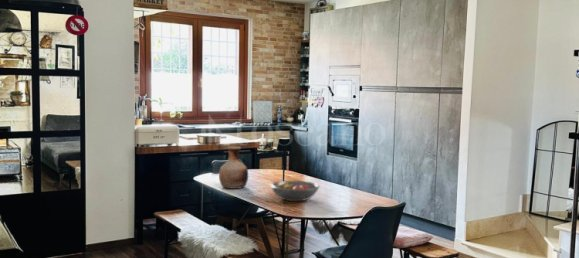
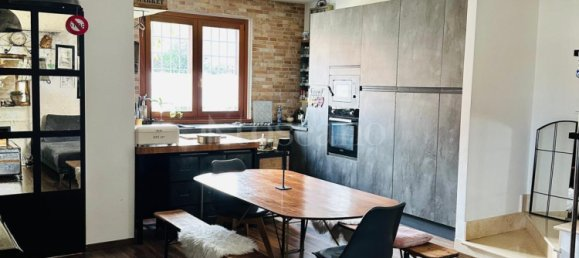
- fruit bowl [269,180,321,202]
- vase [218,146,249,190]
